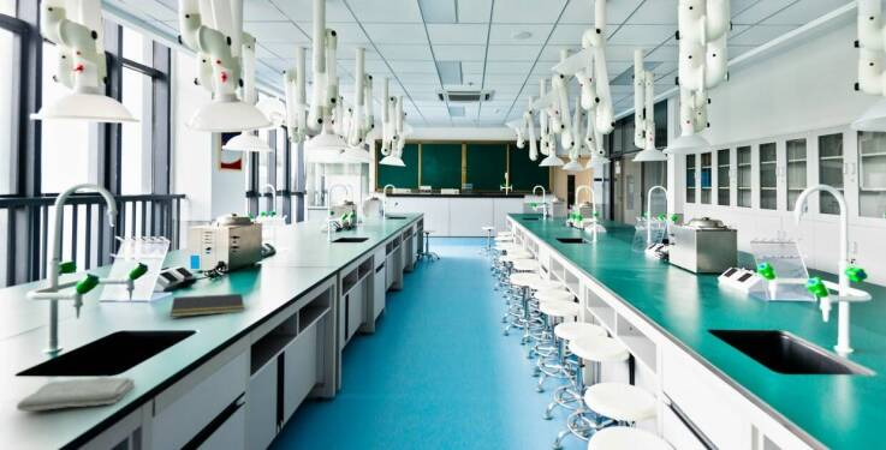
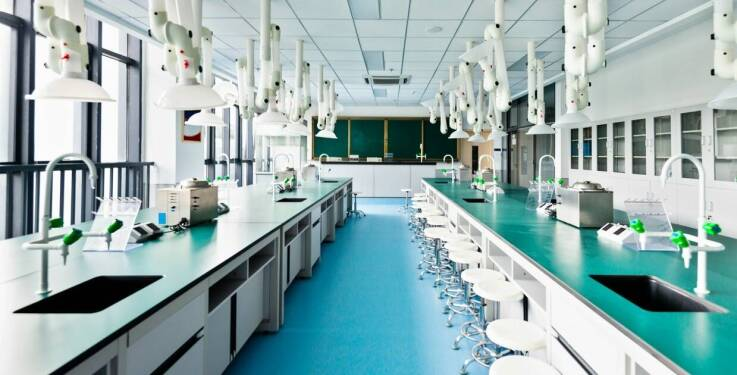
- notepad [170,293,245,318]
- washcloth [16,376,136,413]
